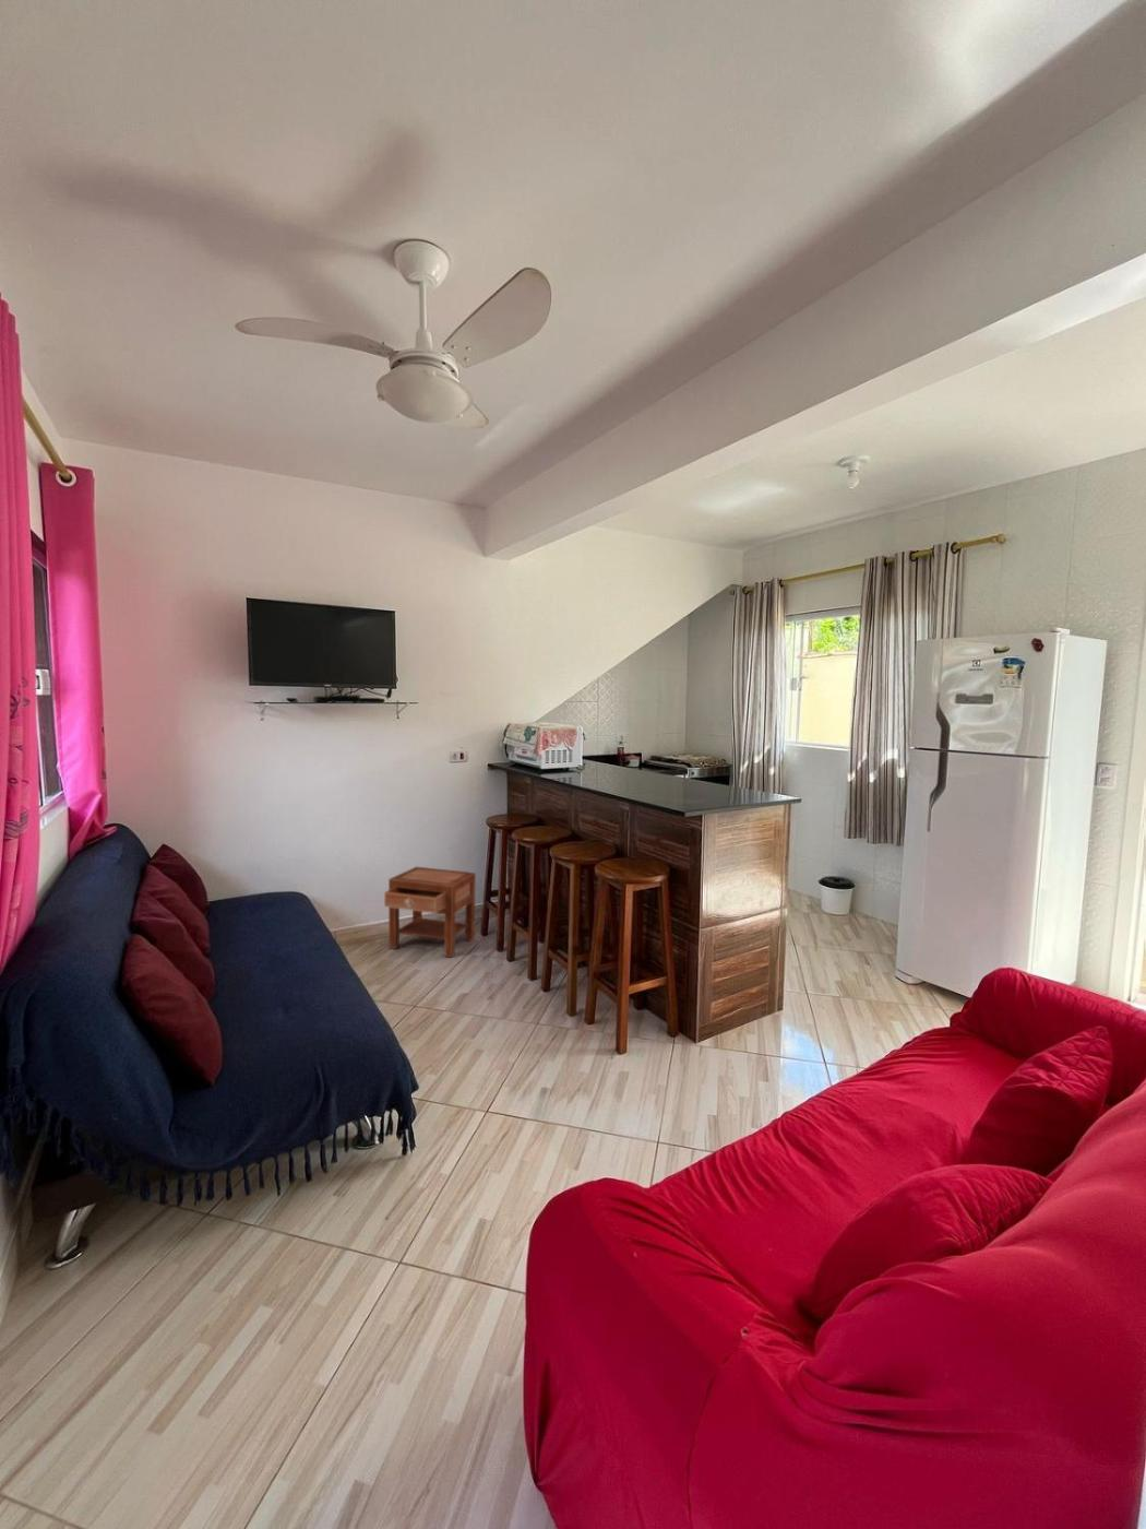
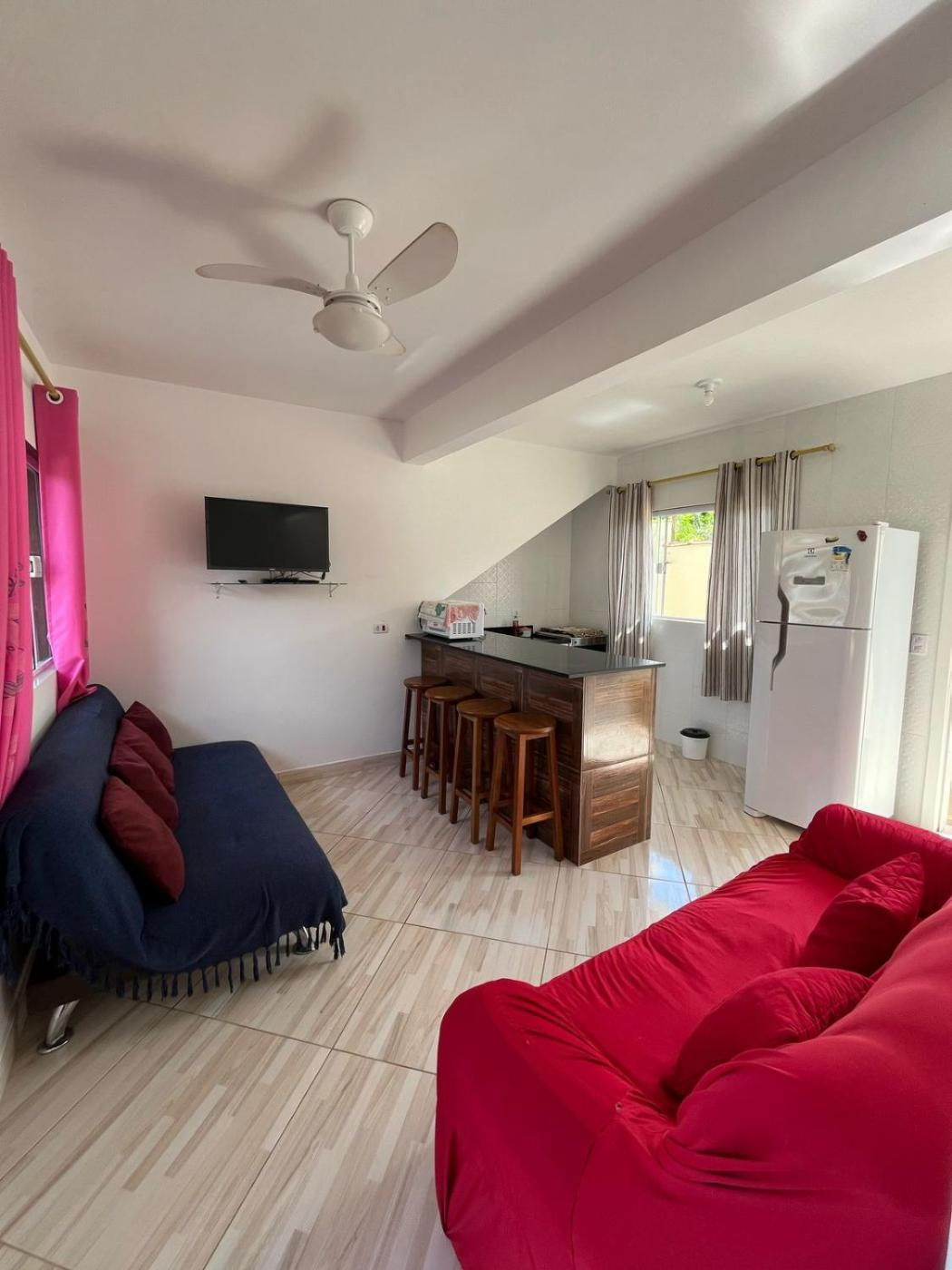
- nightstand [383,866,477,958]
